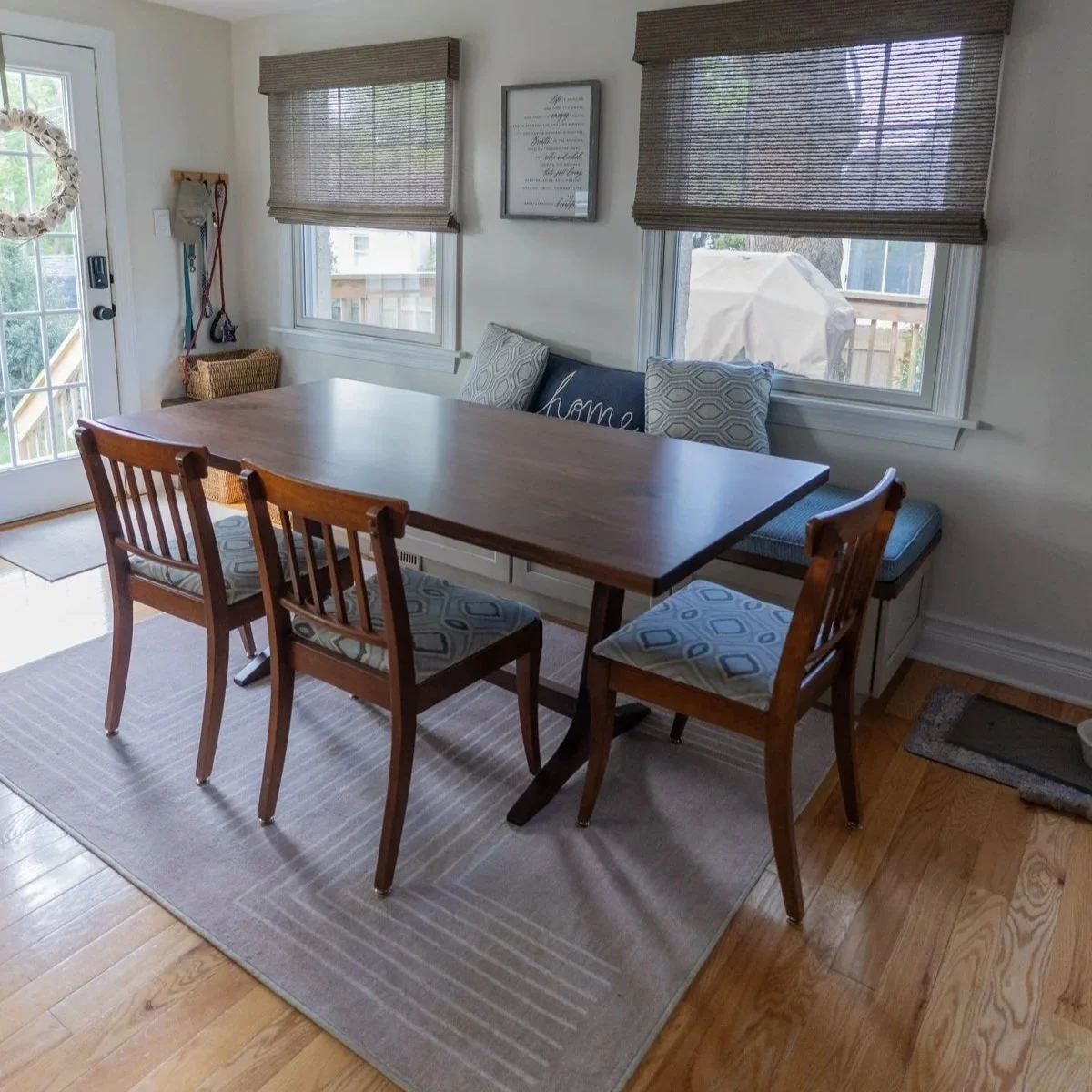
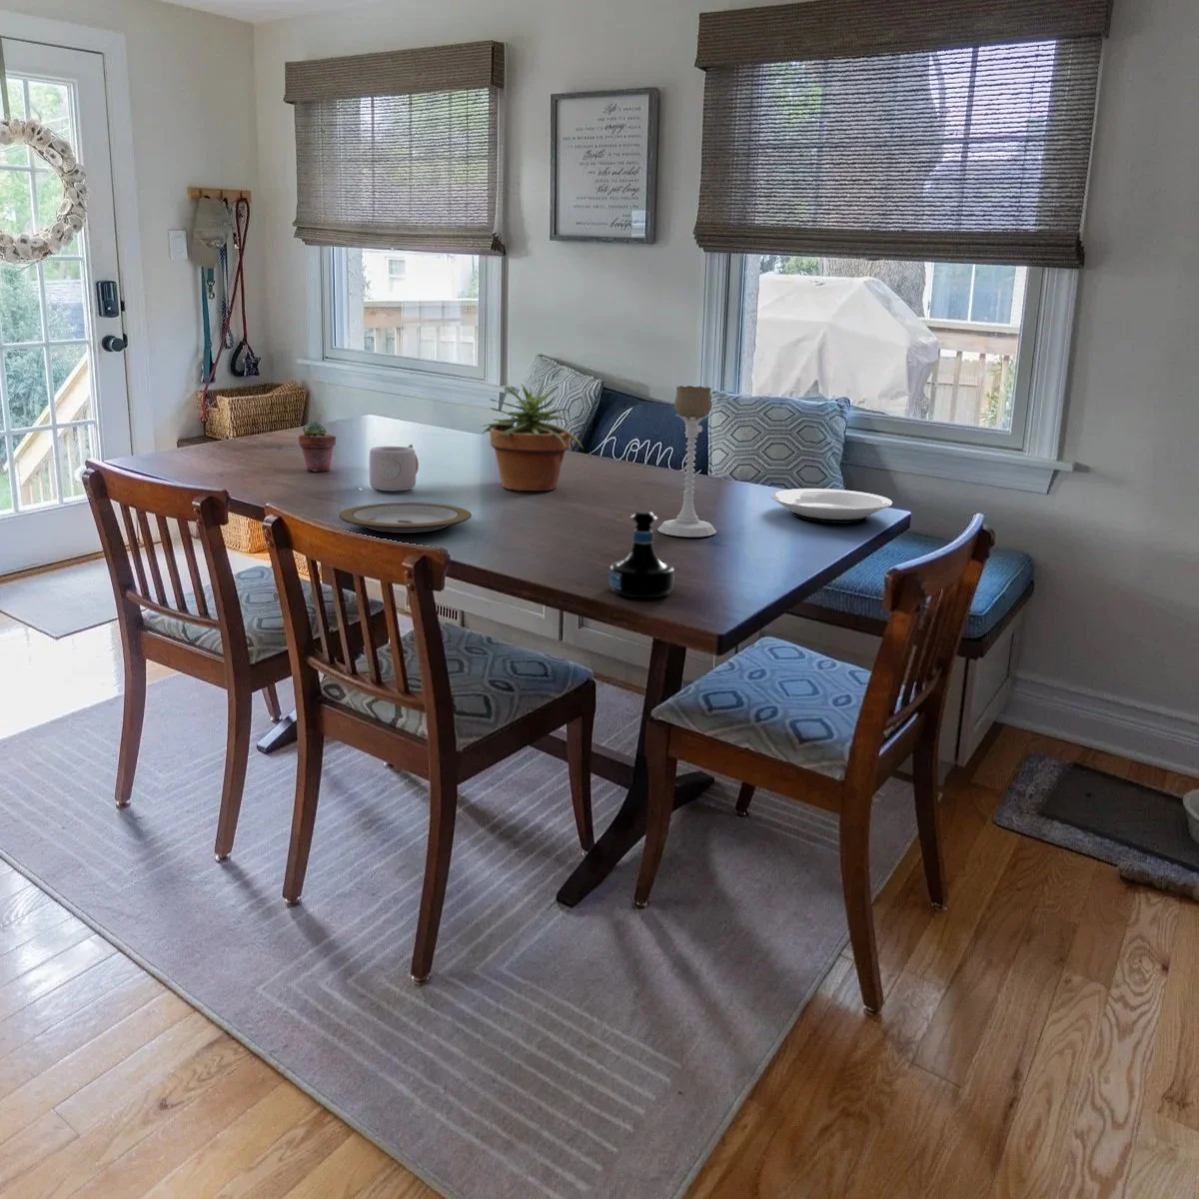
+ candle holder [657,384,717,538]
+ plate [771,488,894,525]
+ potted plant [481,379,584,492]
+ potted succulent [296,419,337,472]
+ mug [355,444,419,492]
+ plate [338,502,472,535]
+ tequila bottle [608,509,675,598]
